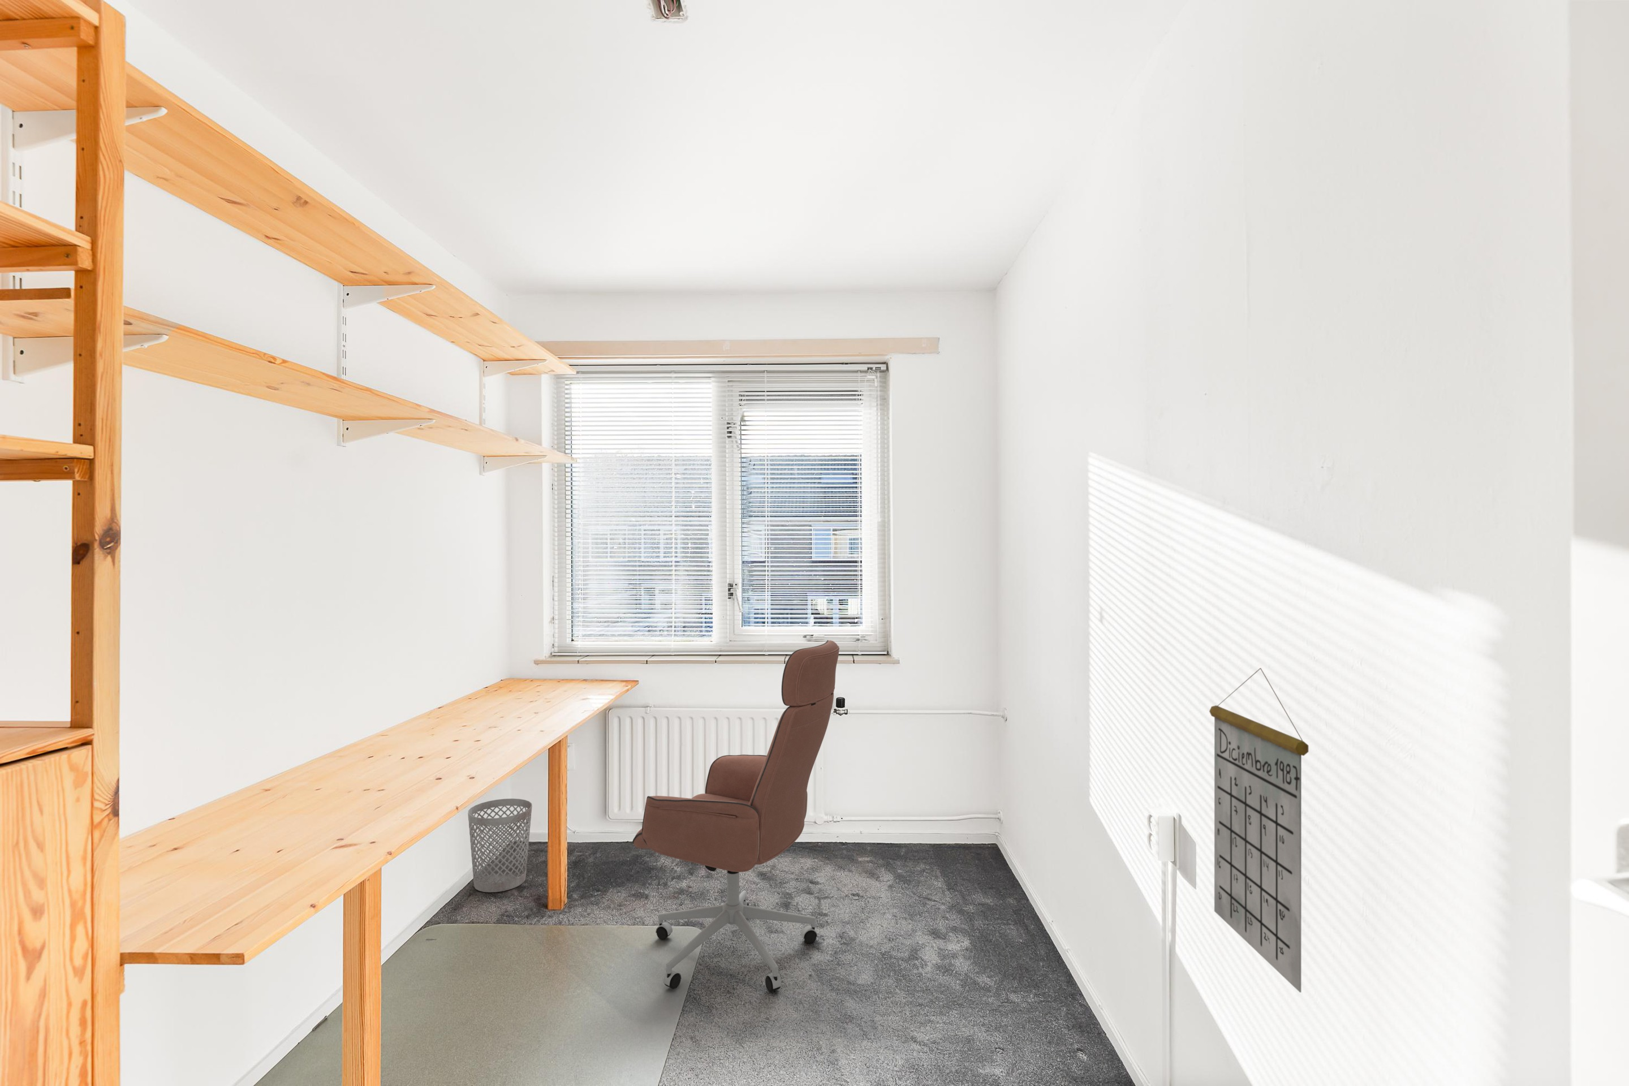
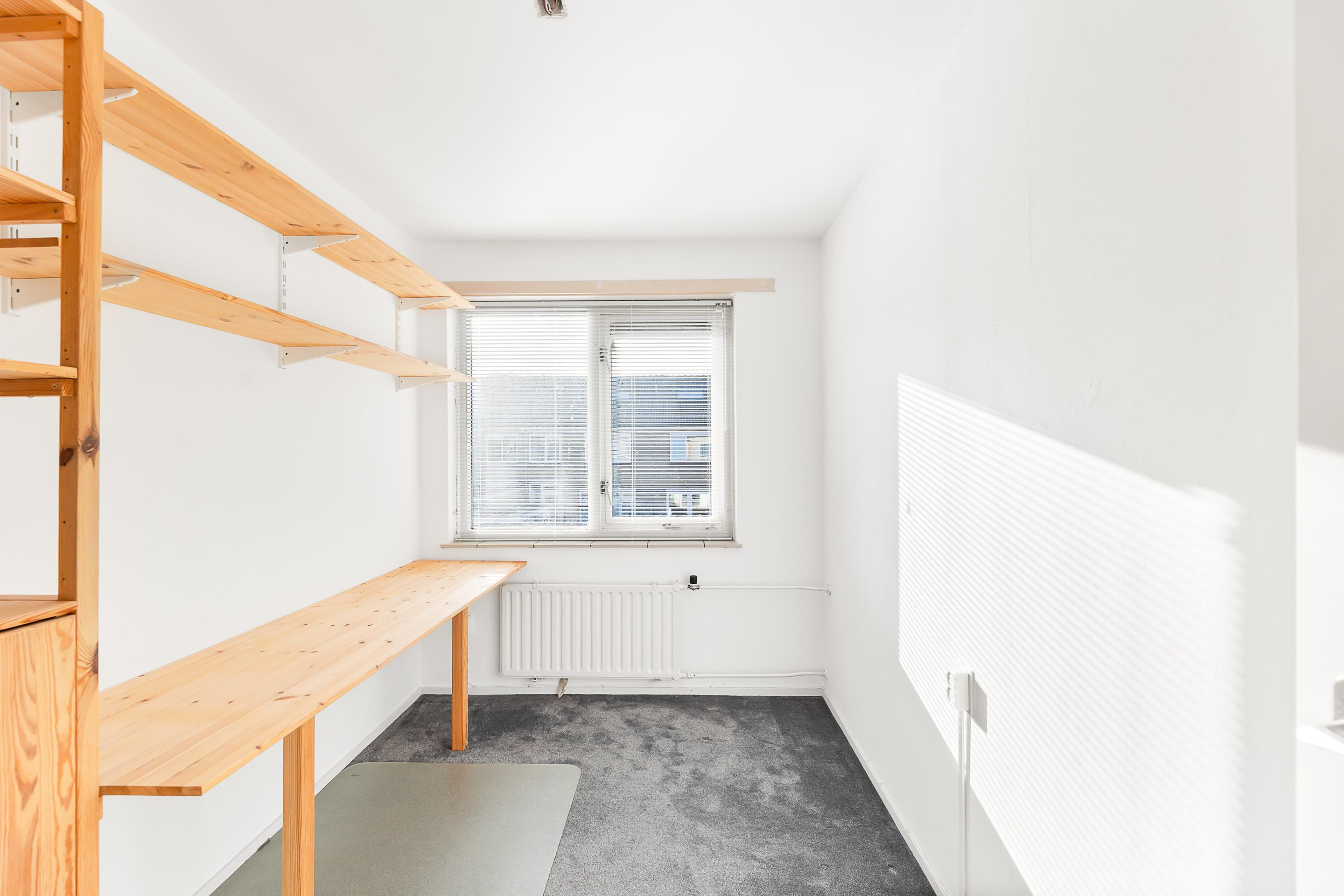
- office chair [631,640,840,993]
- wastebasket [467,798,533,893]
- calendar [1208,668,1309,993]
